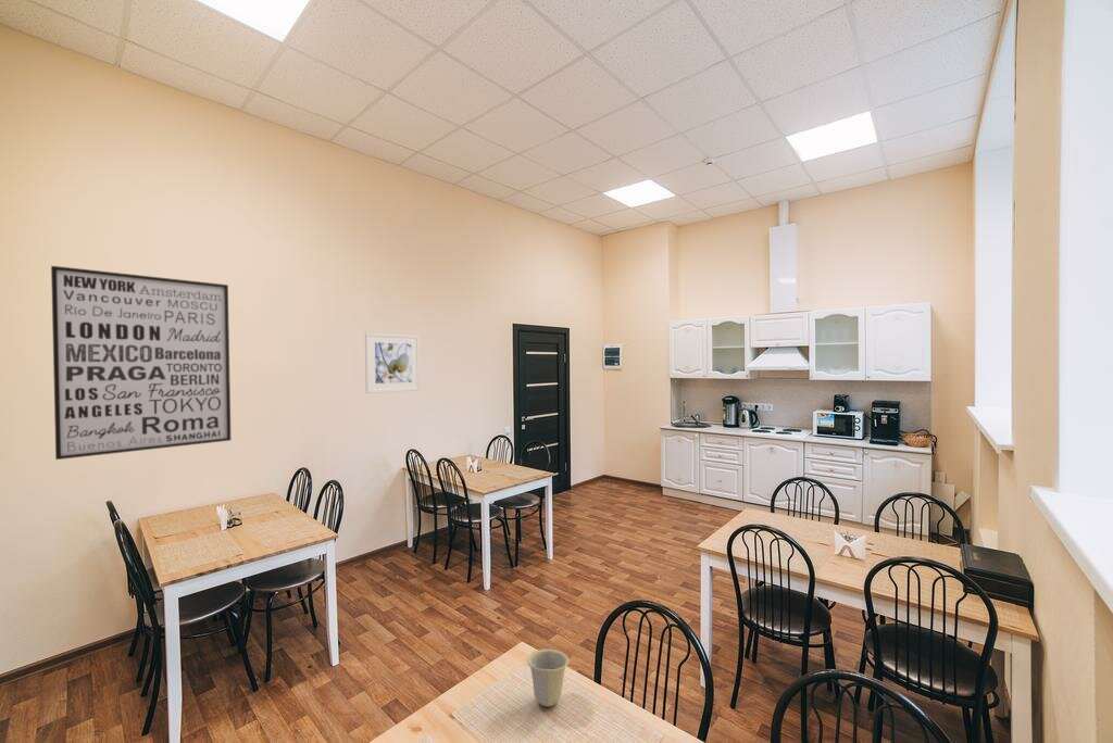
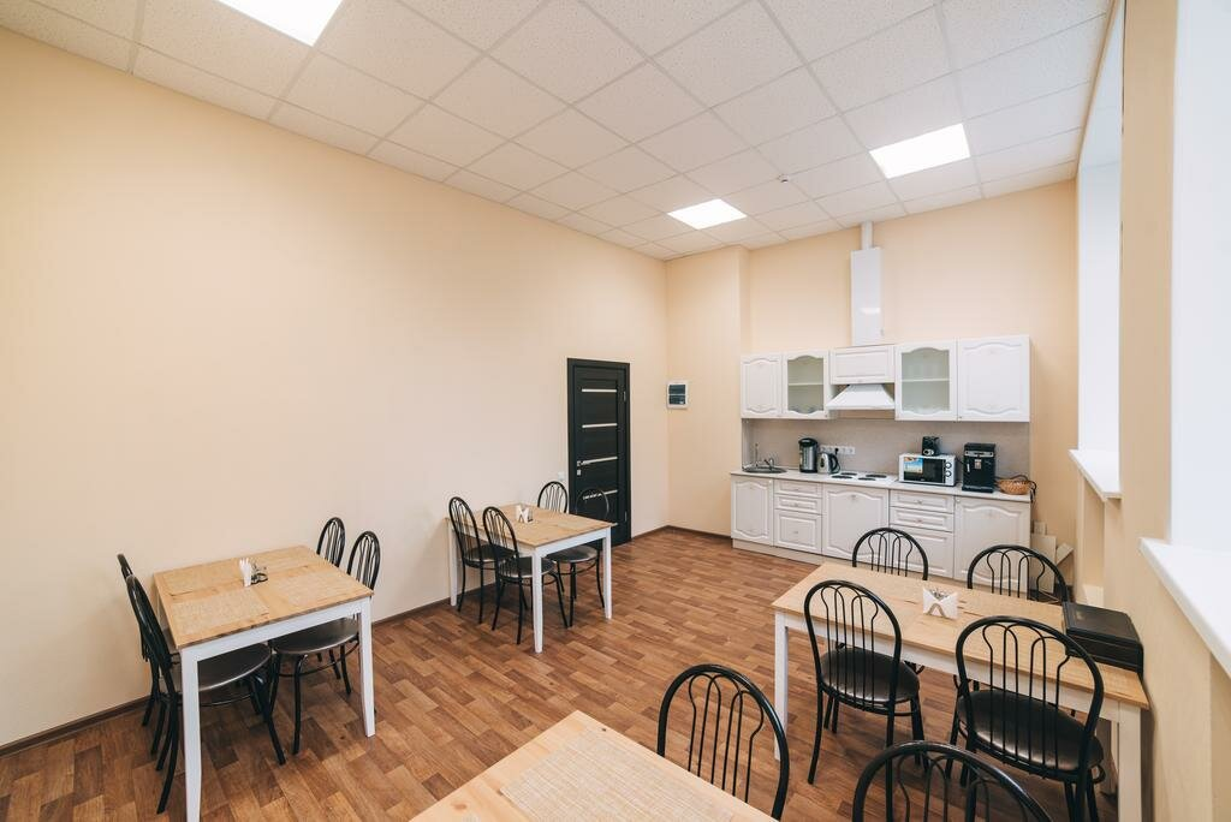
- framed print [364,331,421,394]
- cup [526,647,570,707]
- wall art [50,265,232,461]
